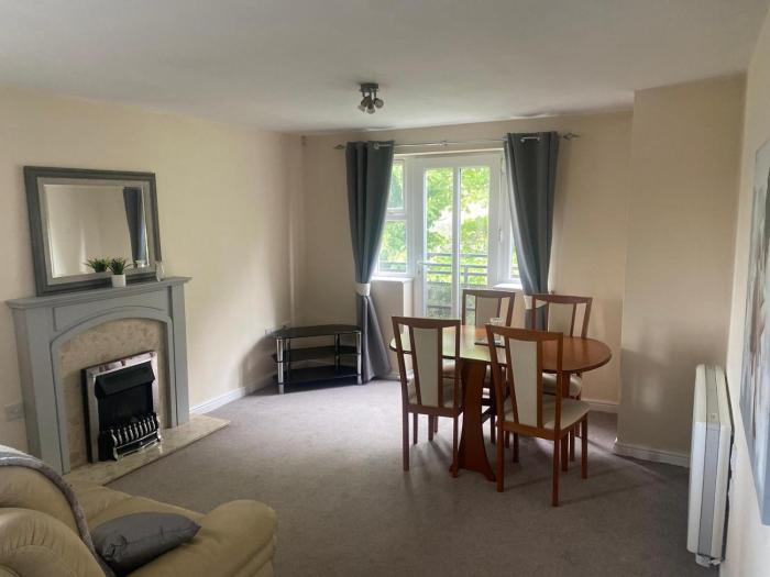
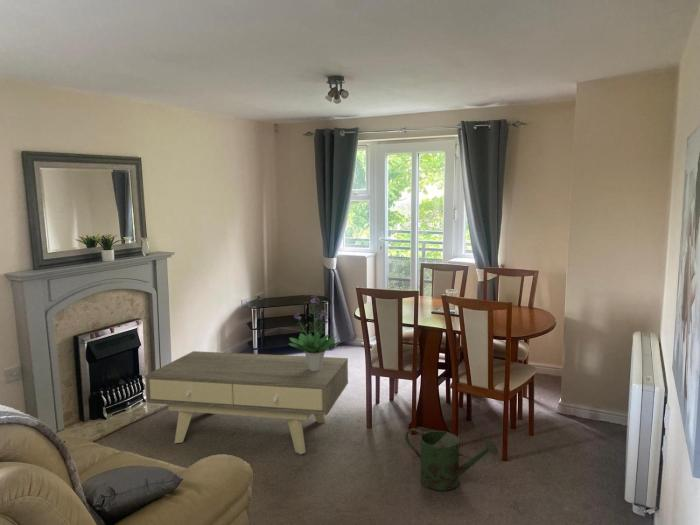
+ coffee table [144,350,349,455]
+ potted plant [288,295,344,371]
+ watering can [405,427,499,492]
